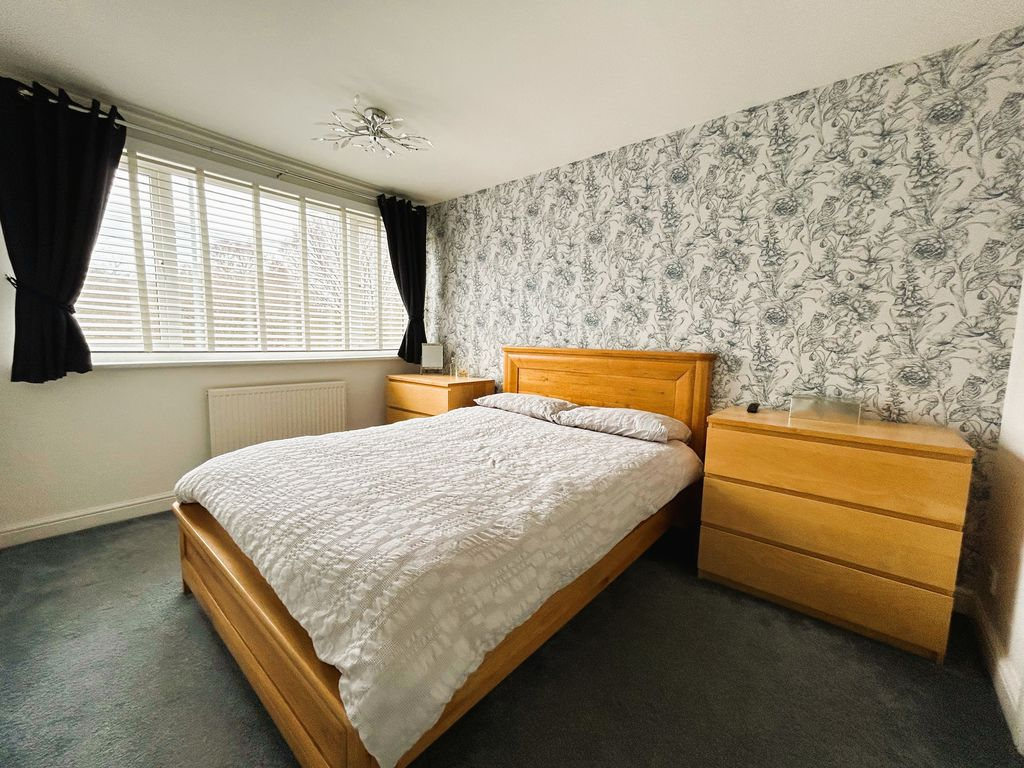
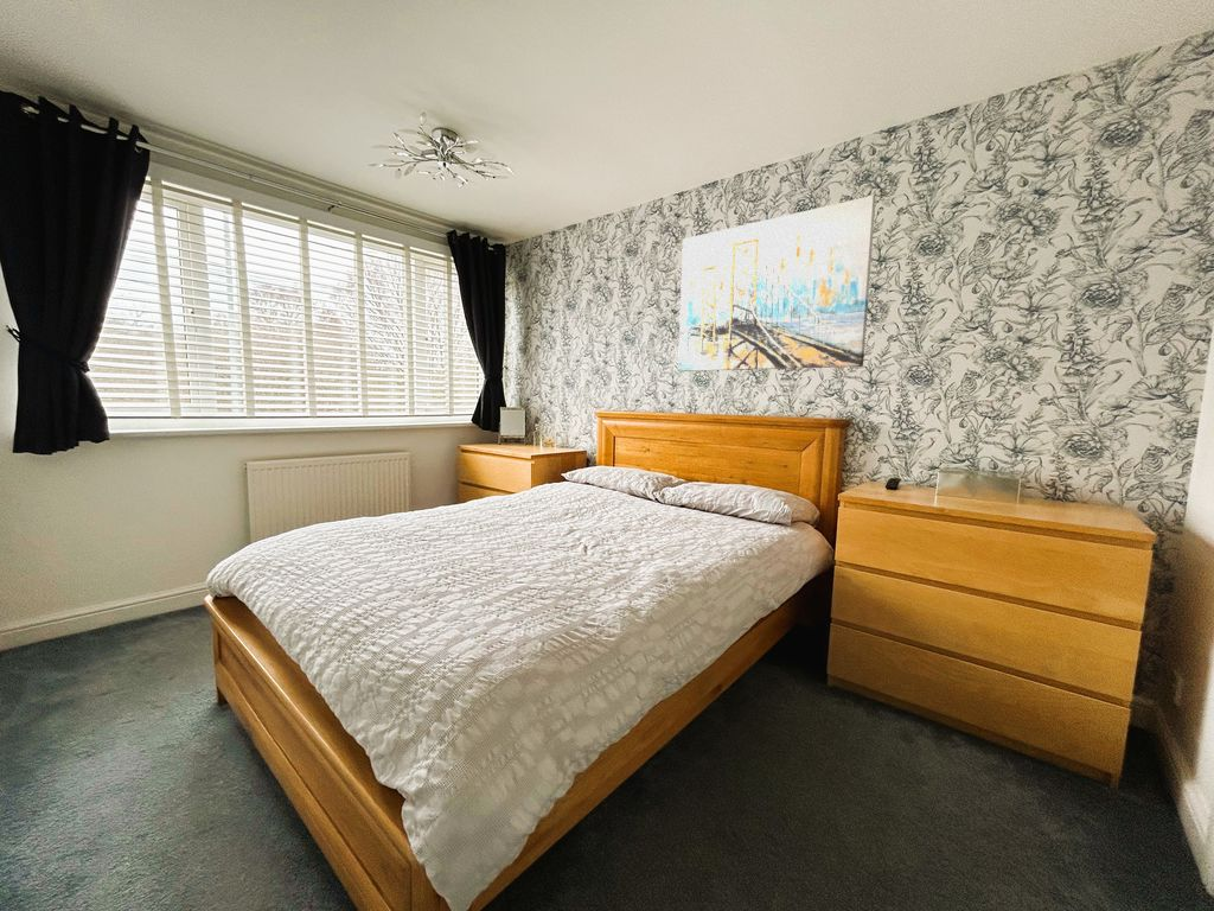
+ wall art [677,195,877,372]
